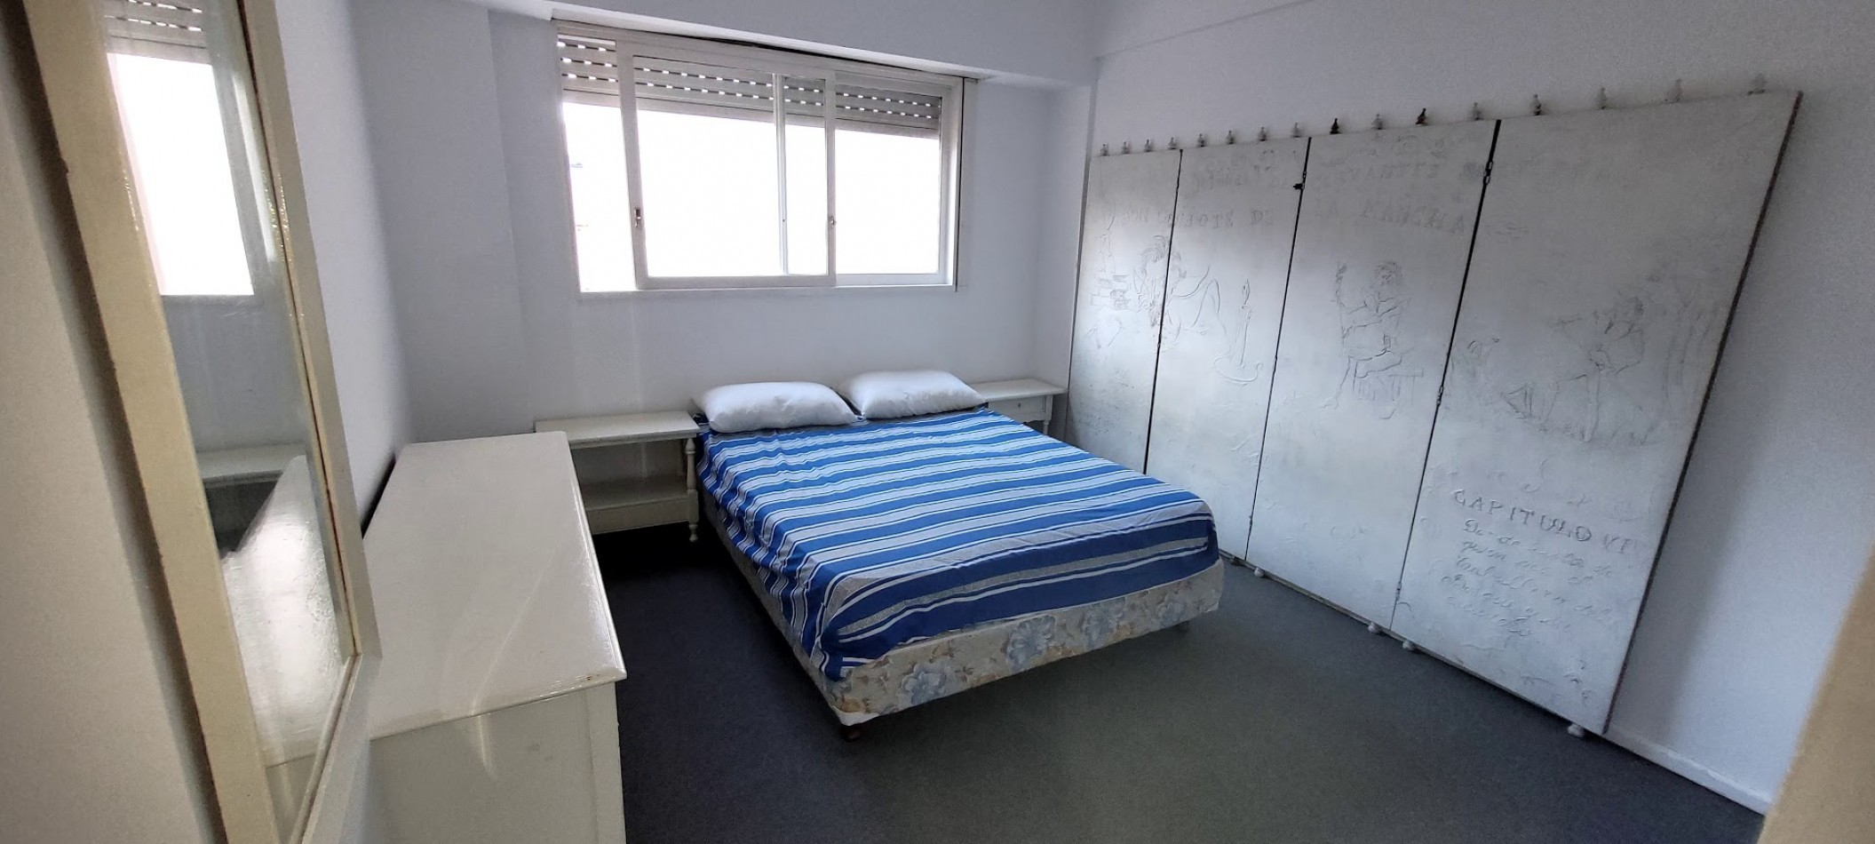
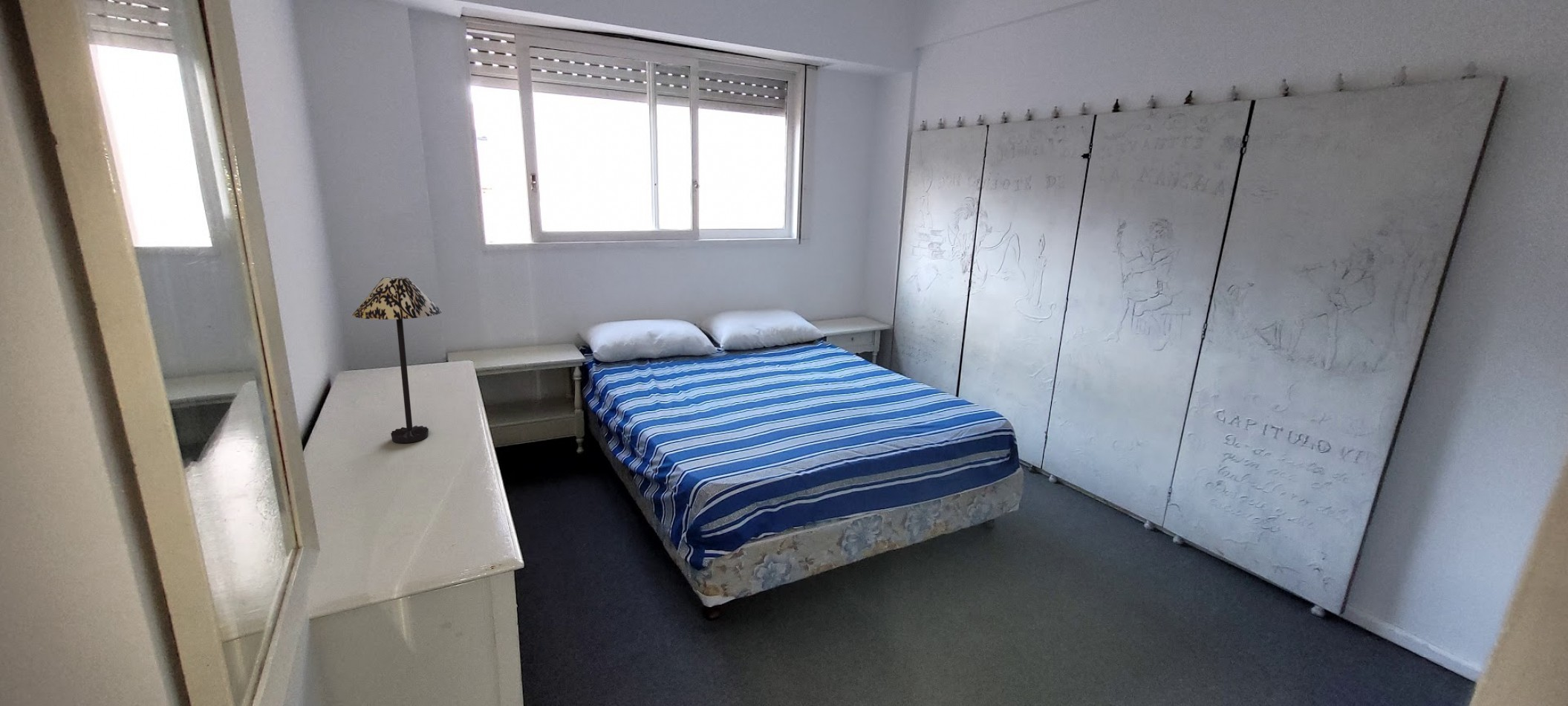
+ table lamp [352,276,443,444]
